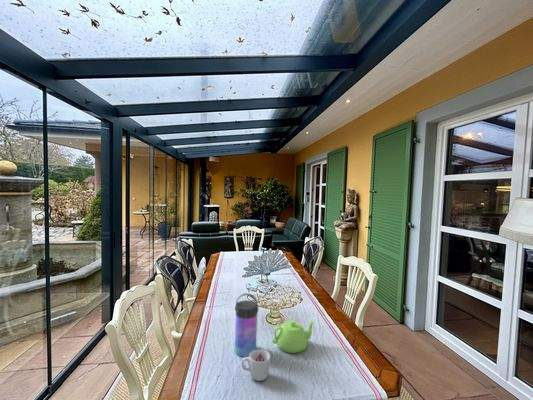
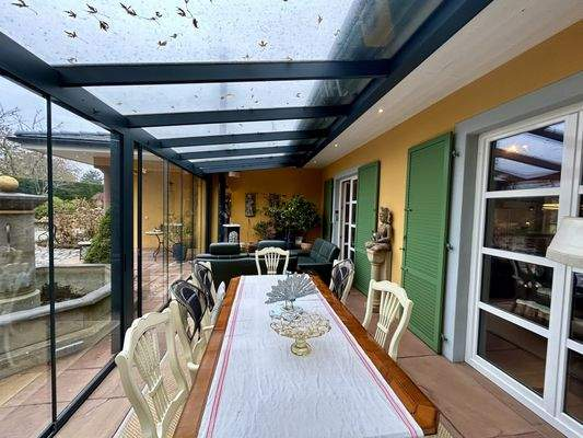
- cup [241,349,271,382]
- teapot [271,320,316,354]
- water bottle [234,292,260,358]
